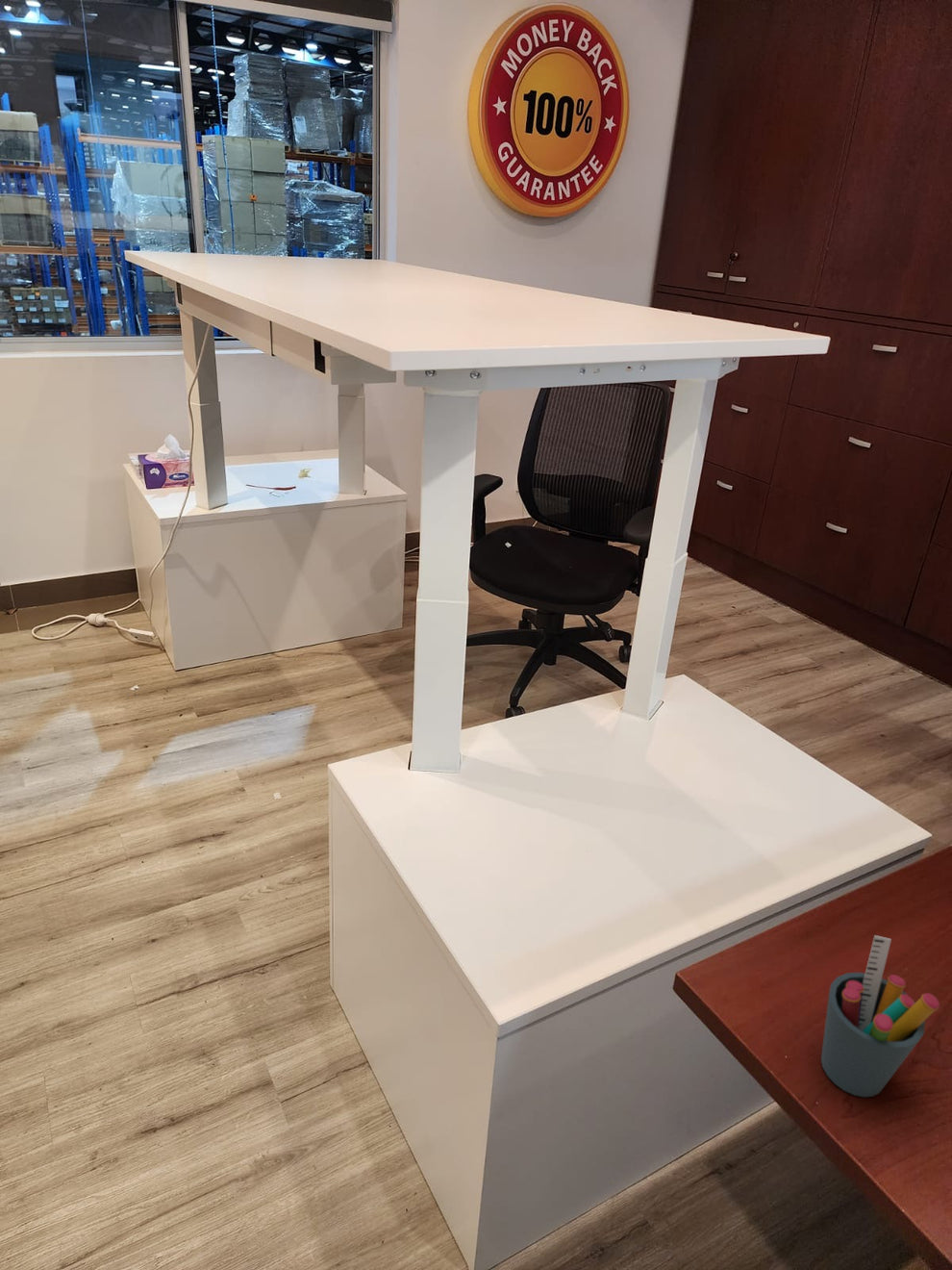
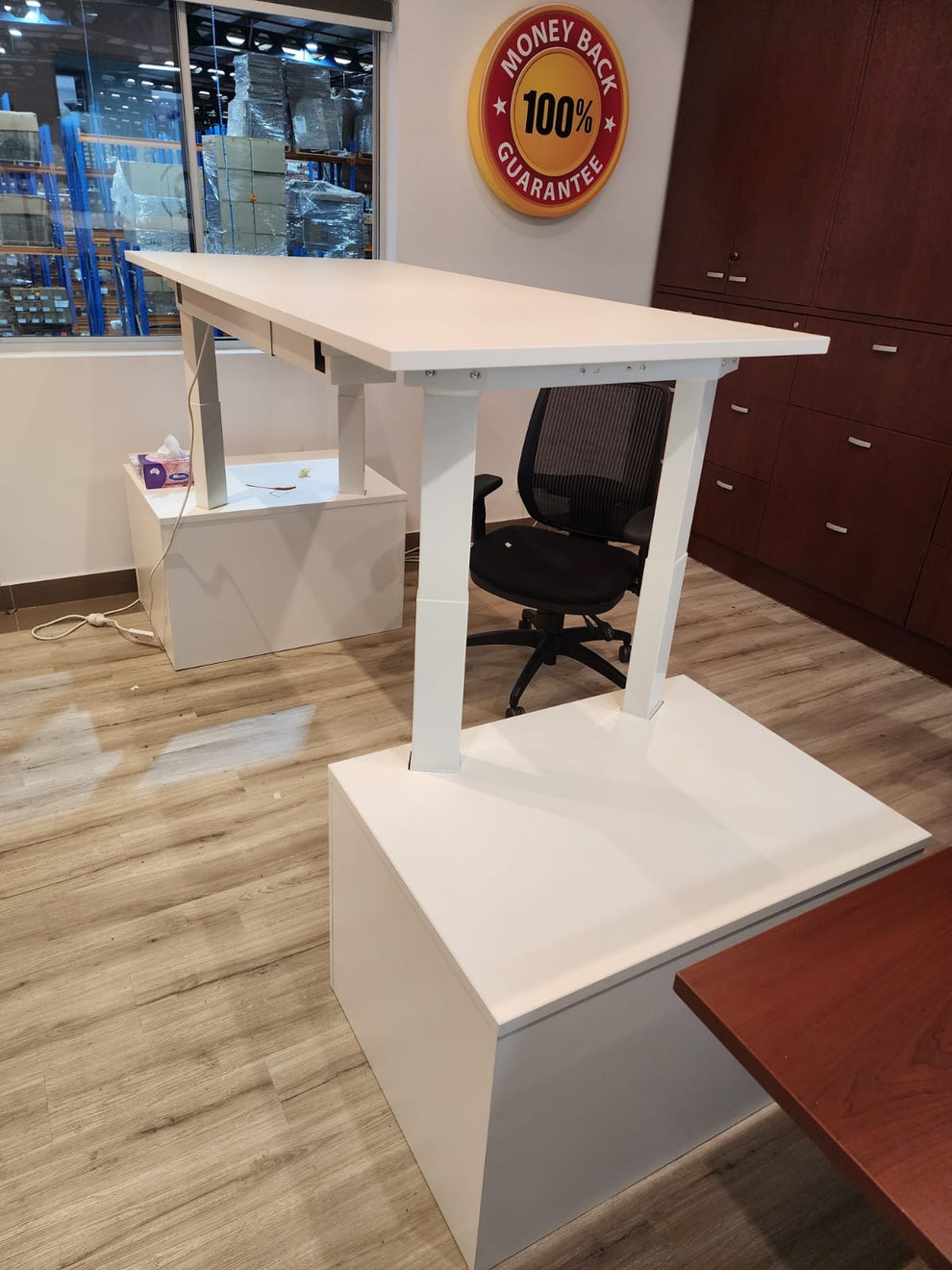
- pen holder [820,934,940,1098]
